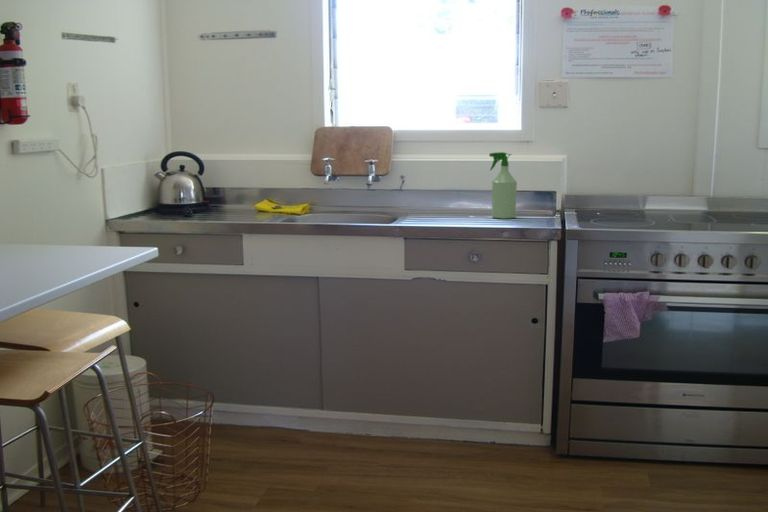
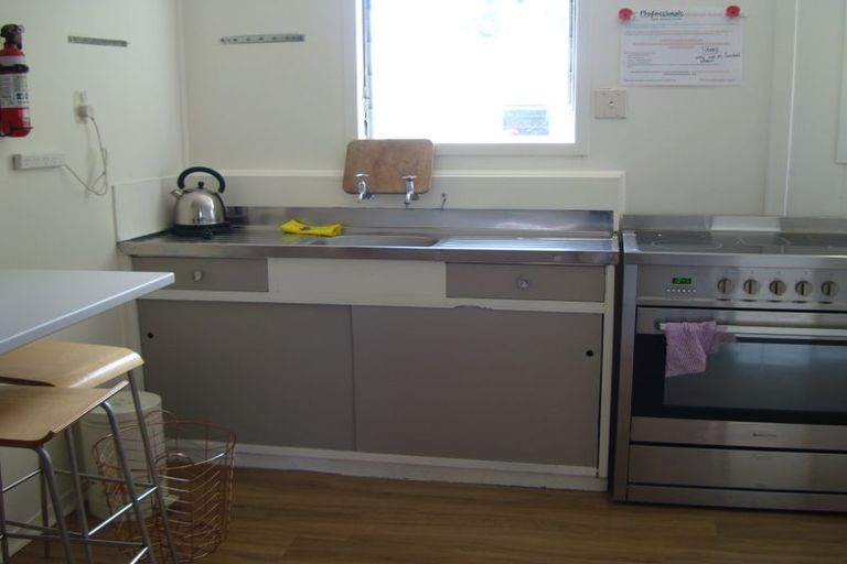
- spray bottle [488,151,518,220]
